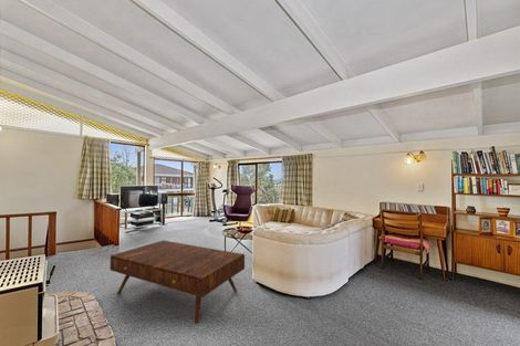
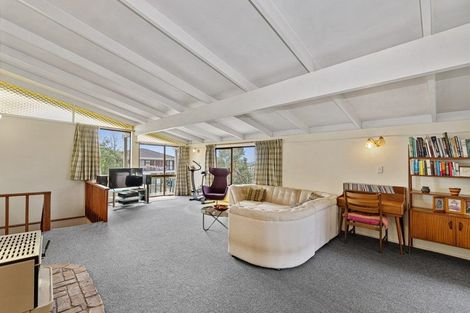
- coffee table [110,239,246,324]
